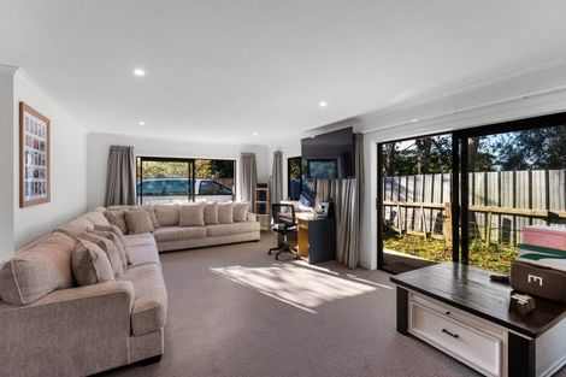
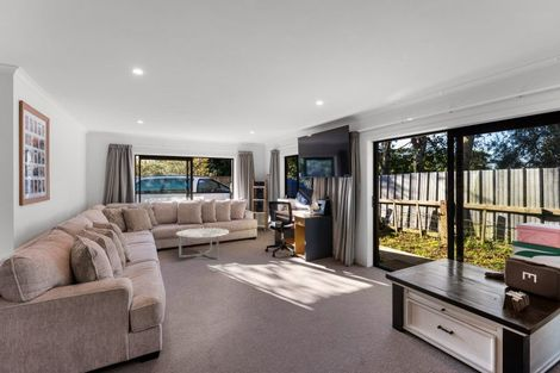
+ coffee table [174,226,230,260]
